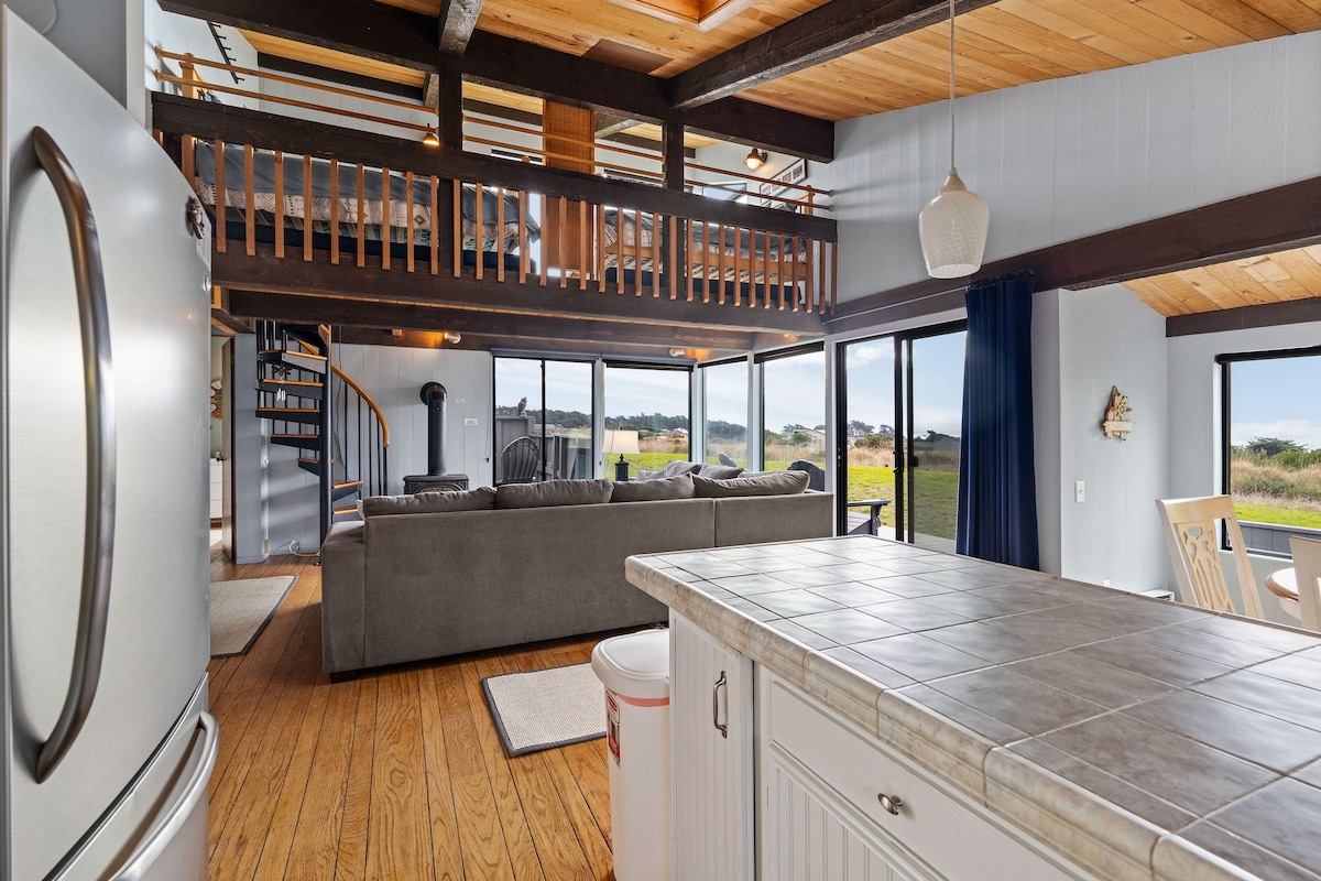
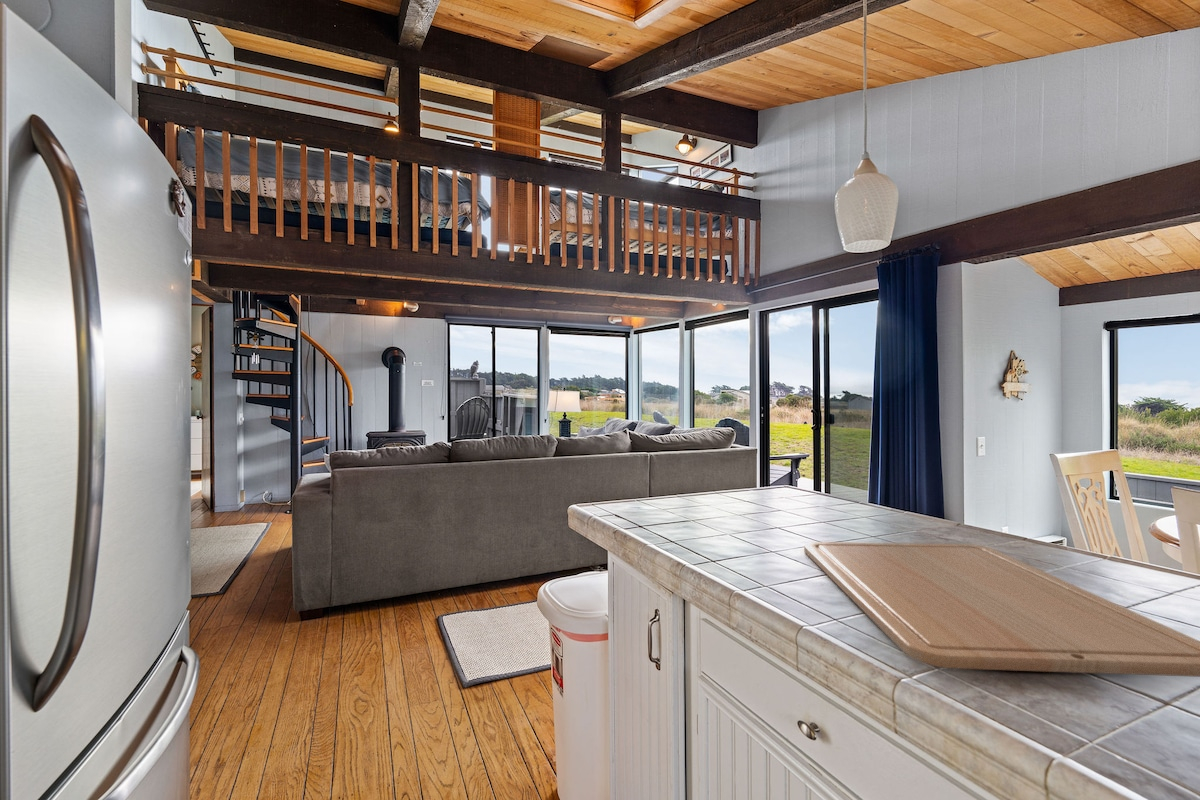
+ chopping board [803,541,1200,678]
